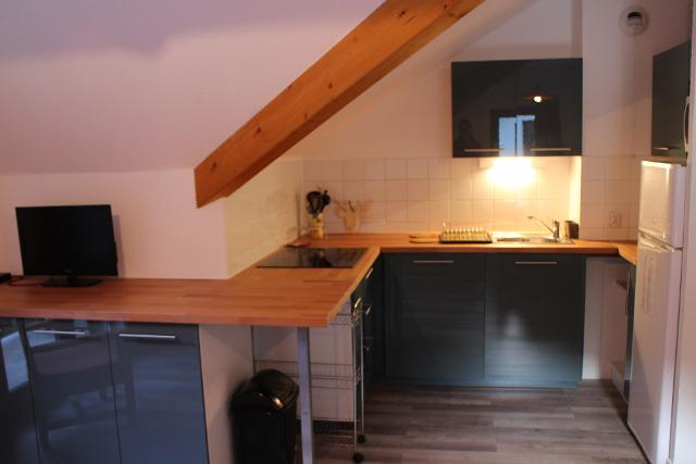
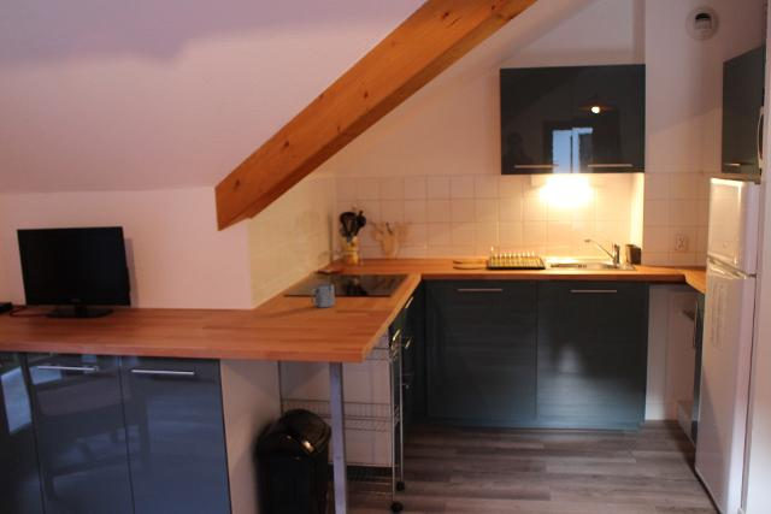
+ mug [310,283,336,308]
